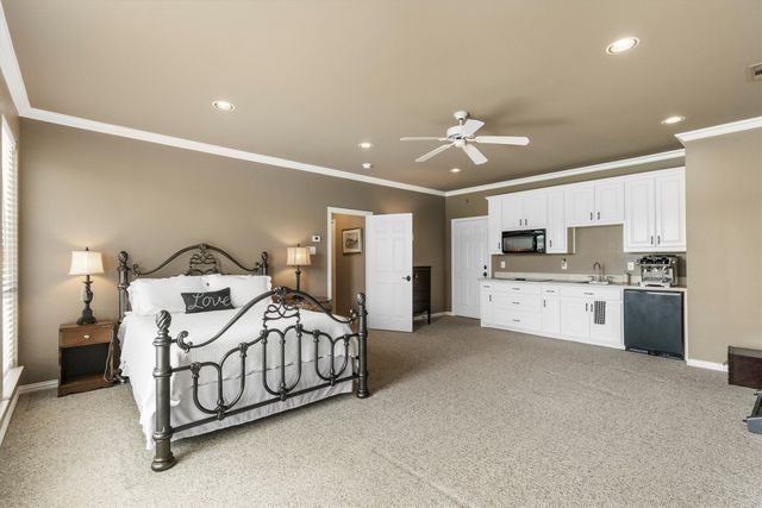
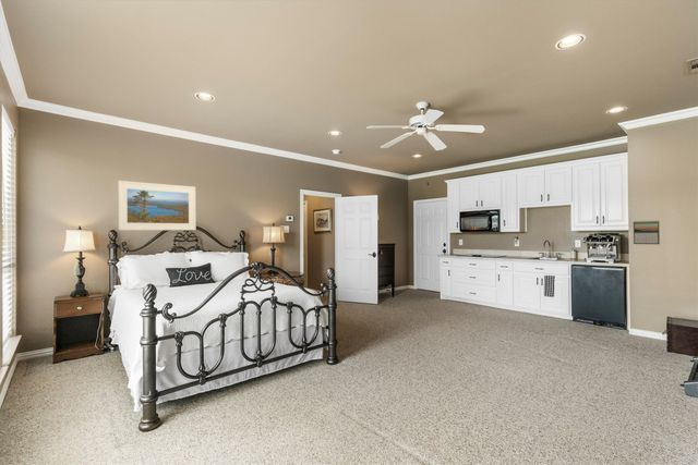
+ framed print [117,180,197,231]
+ calendar [633,220,661,245]
